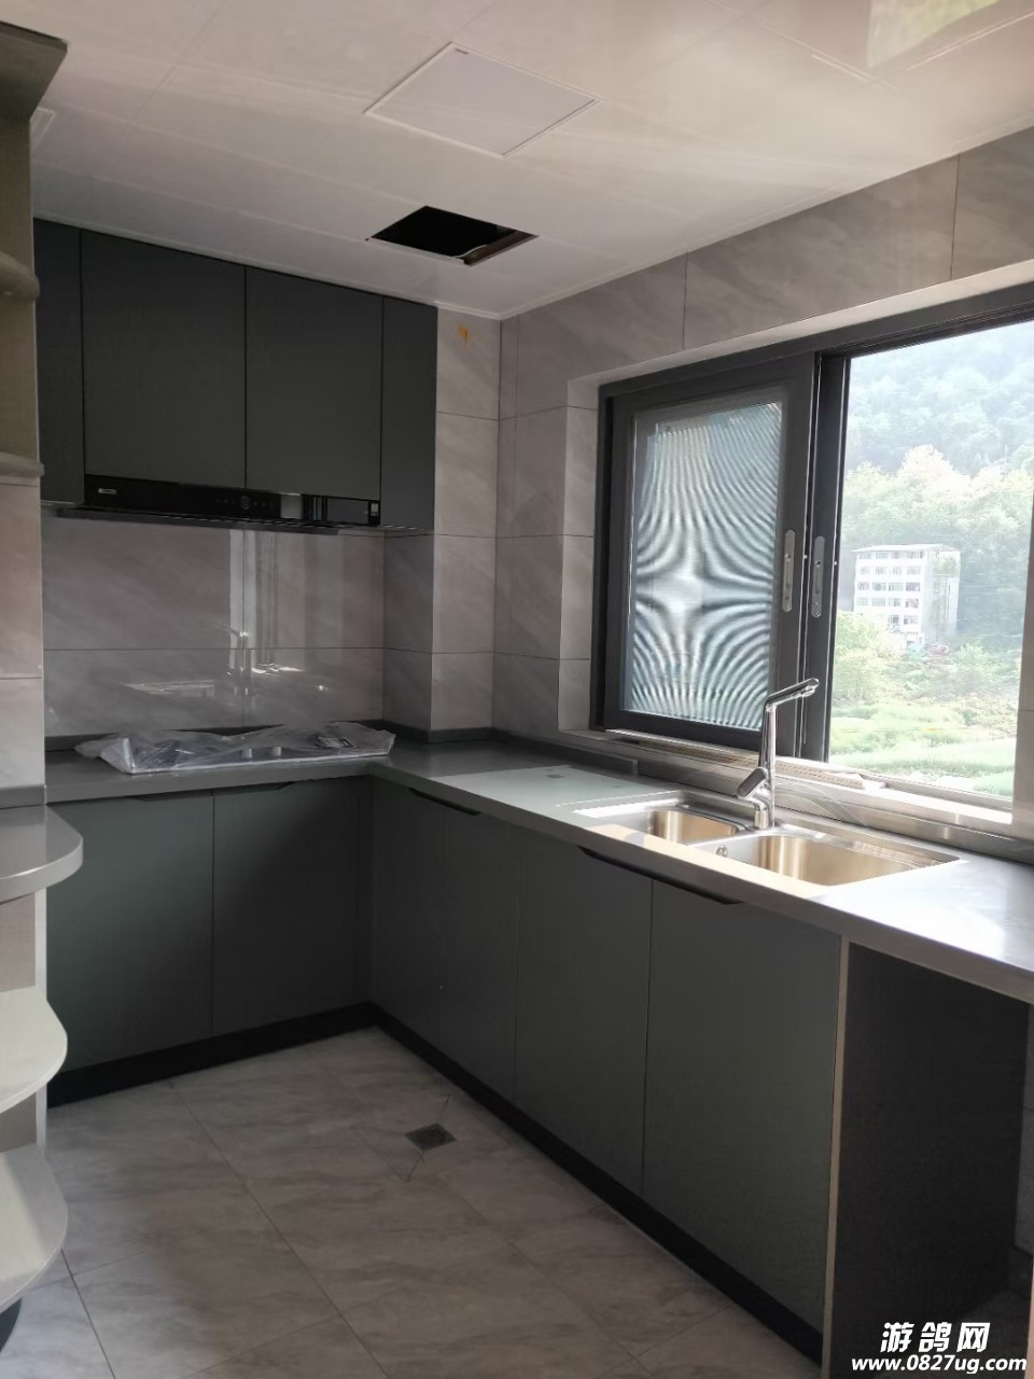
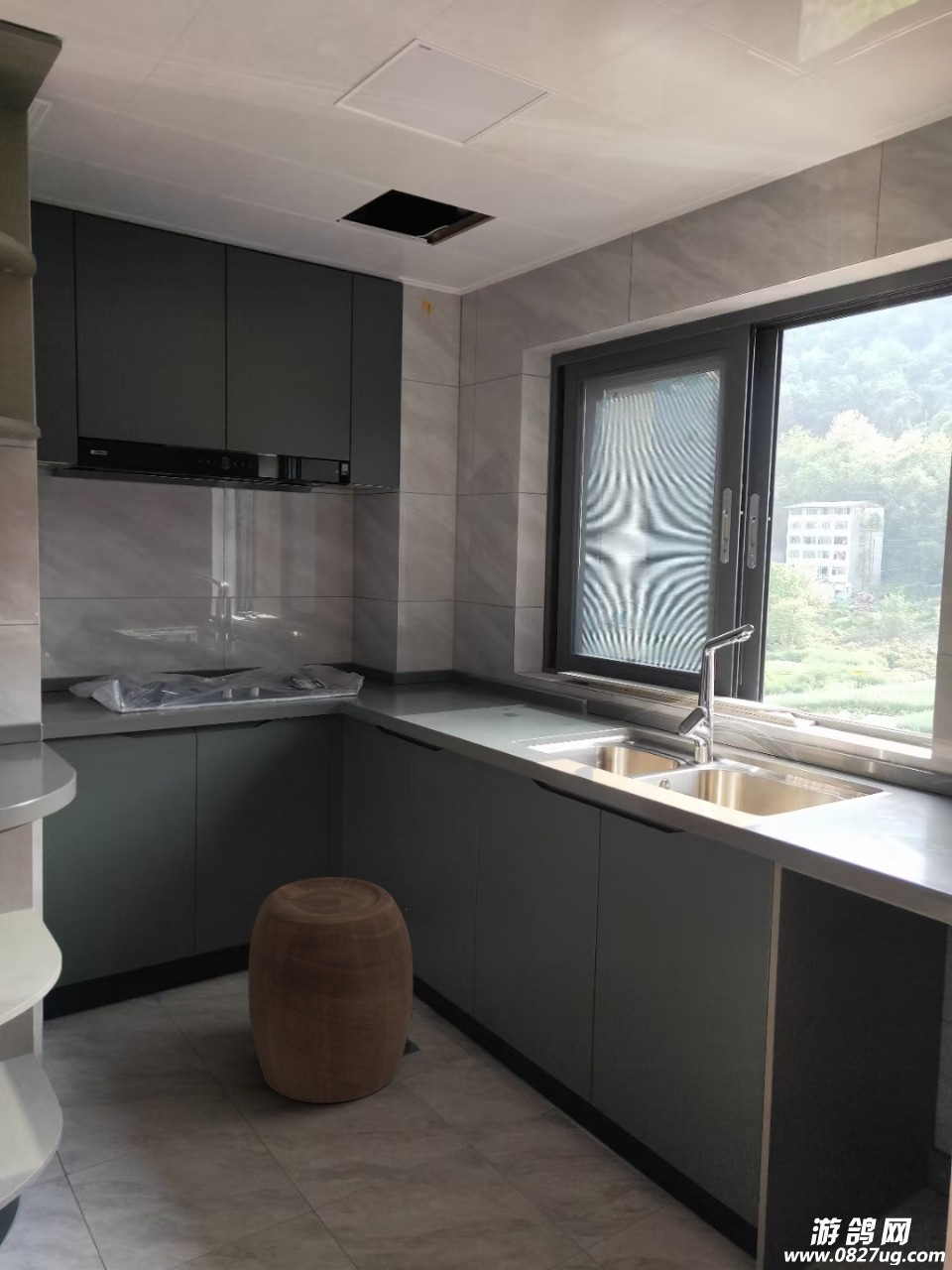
+ stool [247,876,414,1104]
